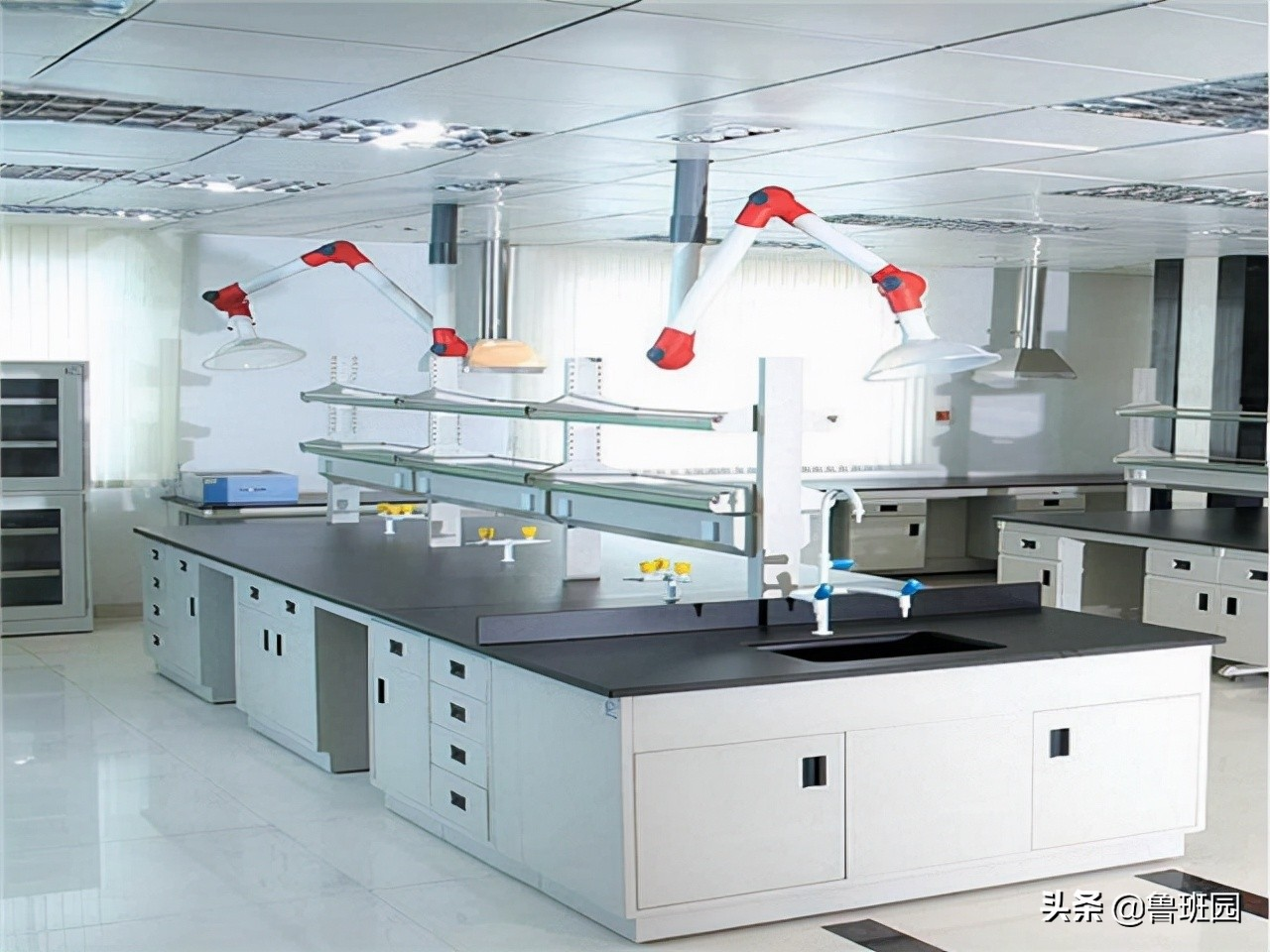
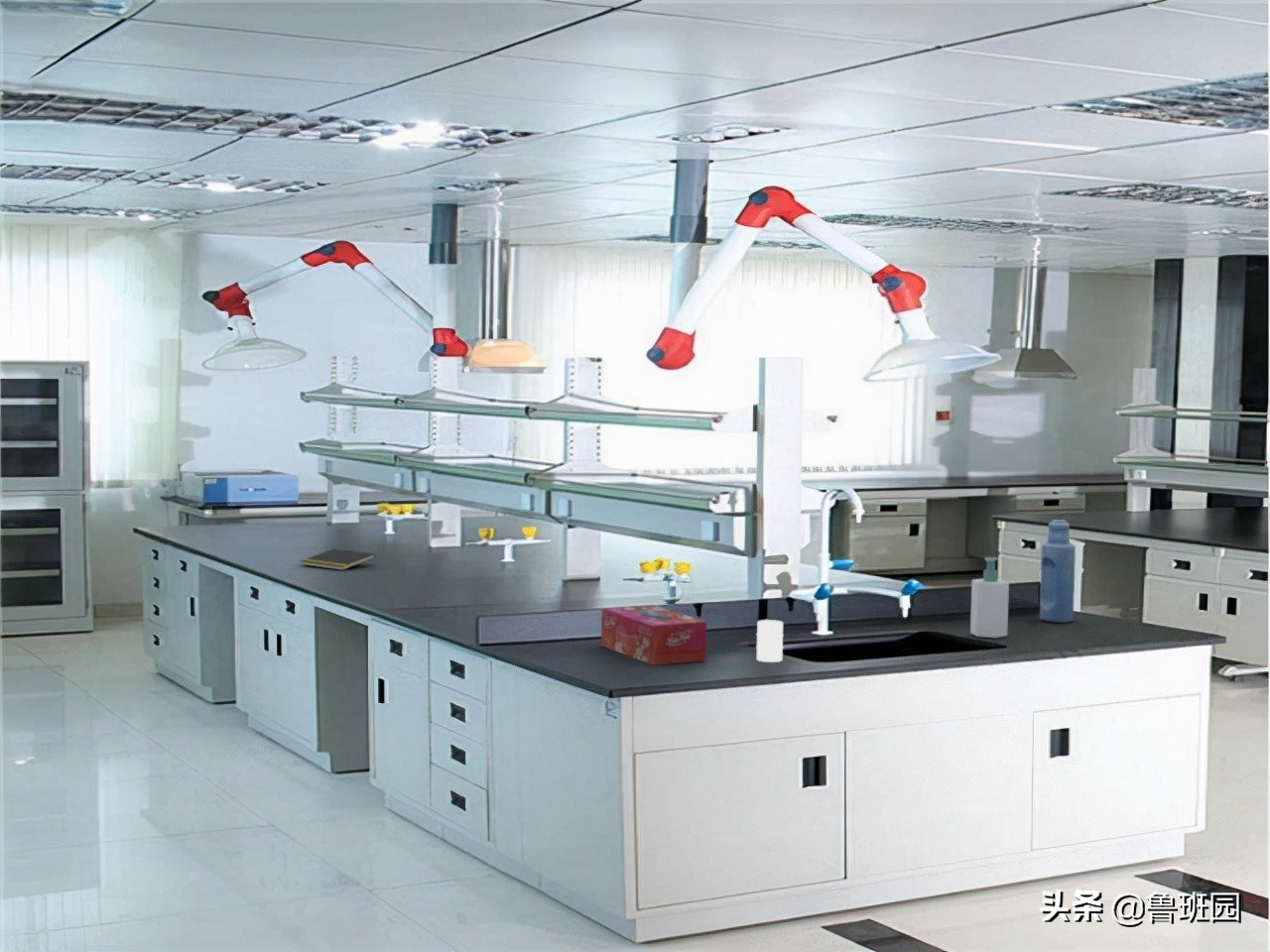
+ bottle [1039,519,1077,624]
+ tissue box [600,604,707,666]
+ cup [755,619,785,663]
+ soap bottle [969,556,1010,639]
+ notepad [300,547,376,571]
